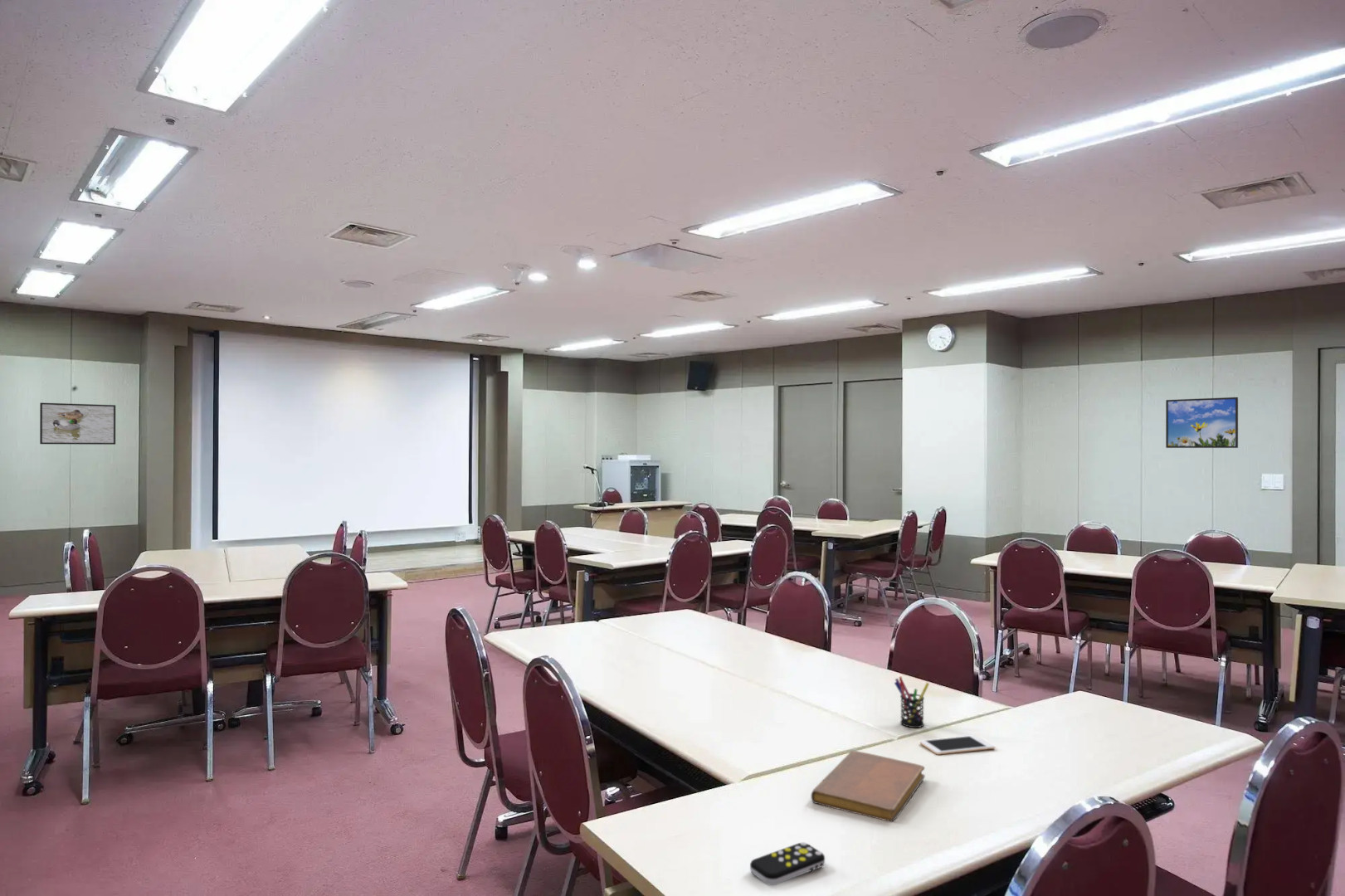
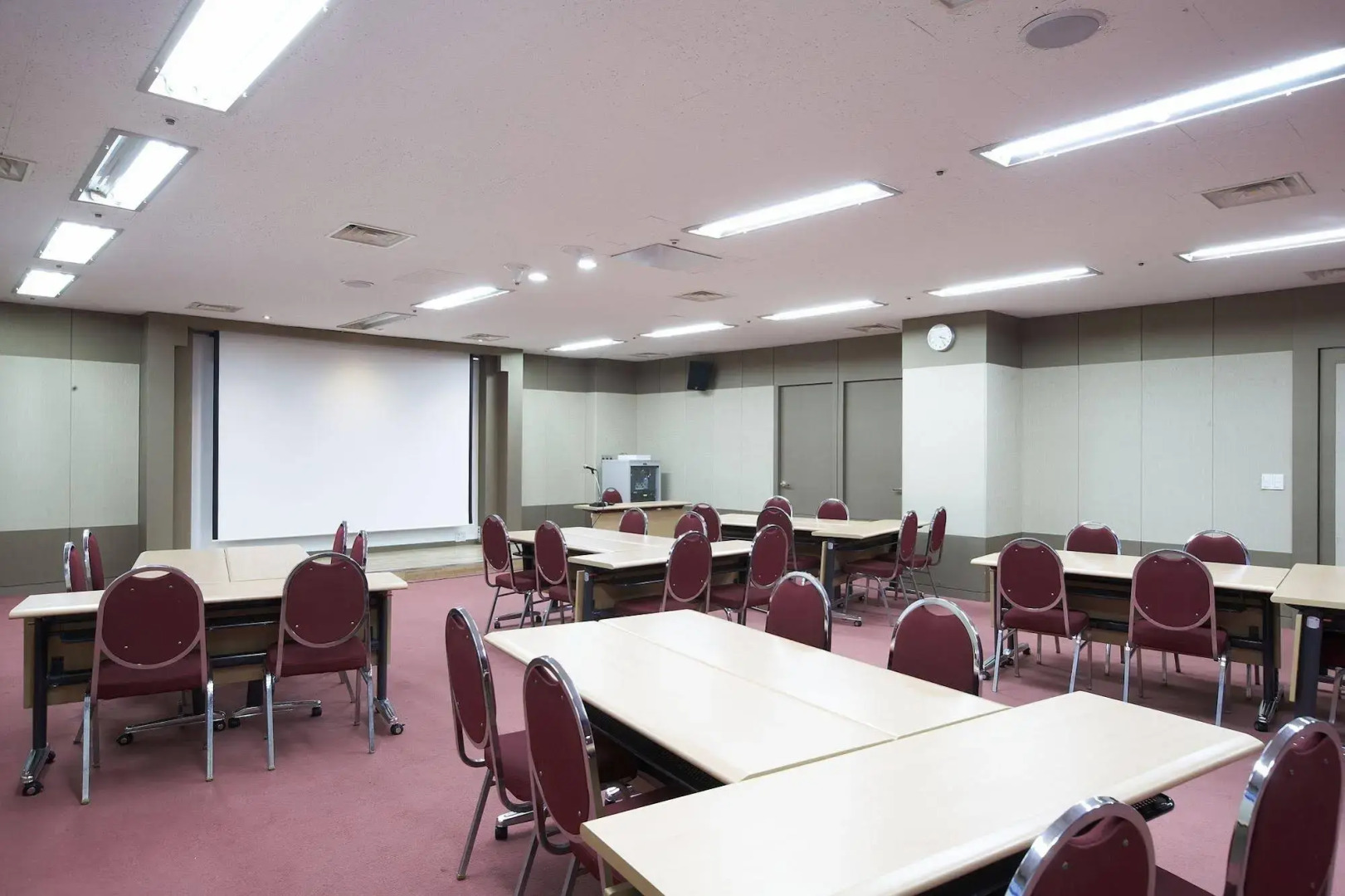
- pen holder [894,676,930,728]
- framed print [1165,397,1239,449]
- notebook [810,750,925,822]
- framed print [39,402,116,446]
- remote control [749,841,826,886]
- cell phone [919,734,996,756]
